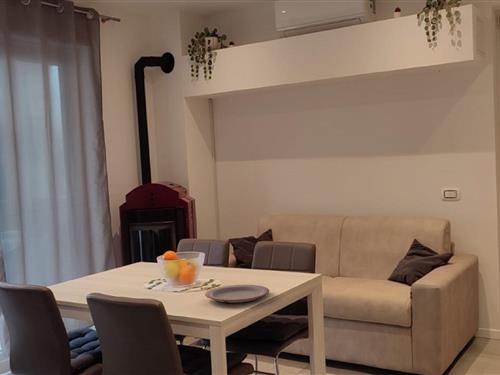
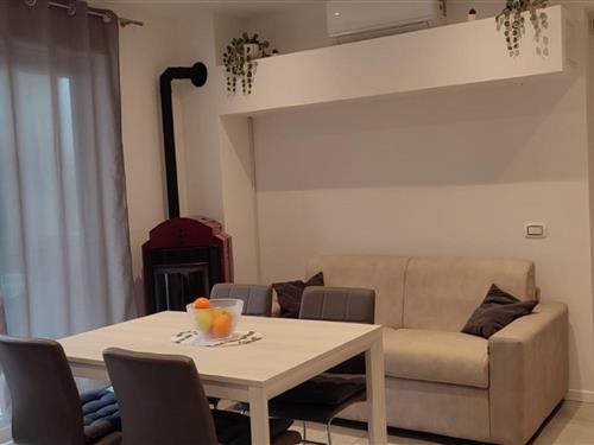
- plate [204,284,270,304]
